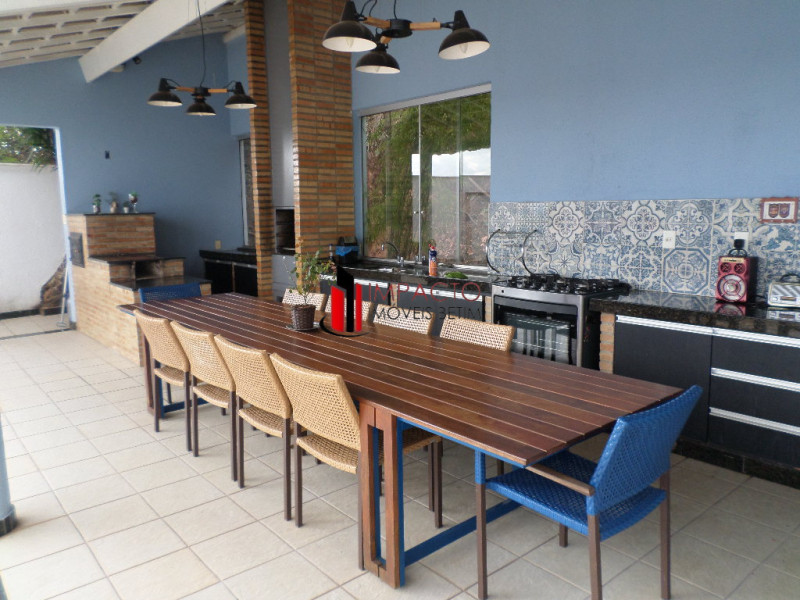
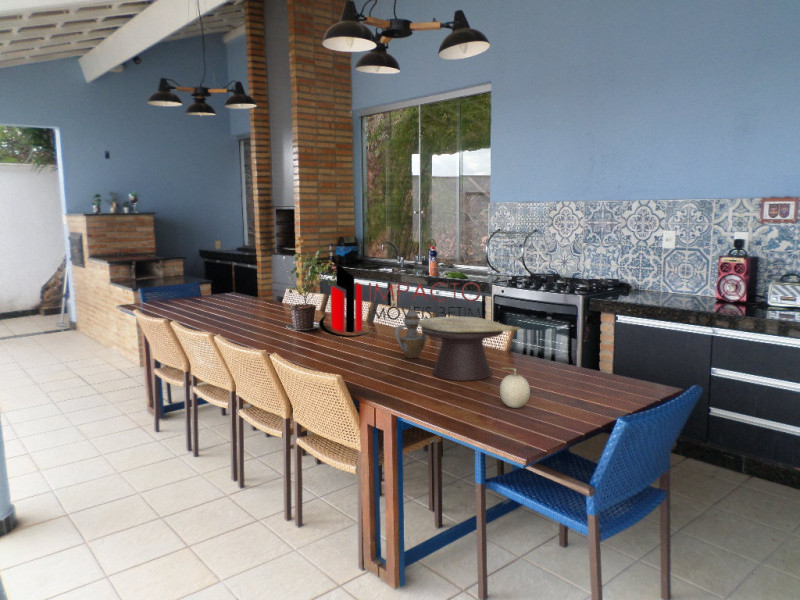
+ teapot [393,304,428,359]
+ fruit [499,367,531,409]
+ decorative bowl [418,316,521,382]
